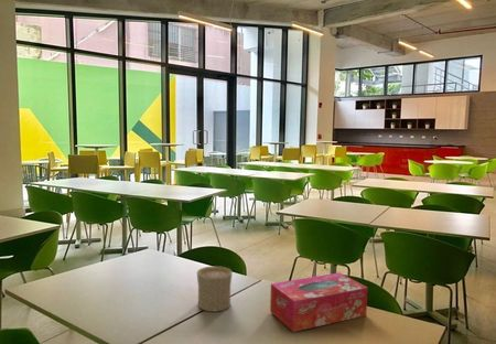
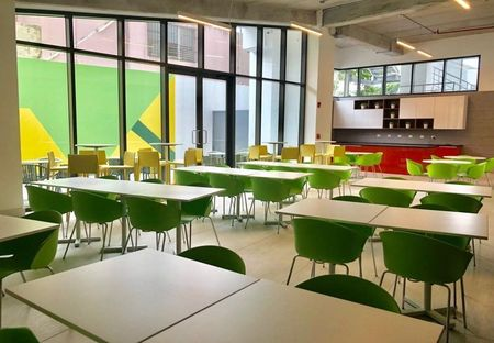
- tissue box [269,271,369,333]
- cup [196,265,234,312]
